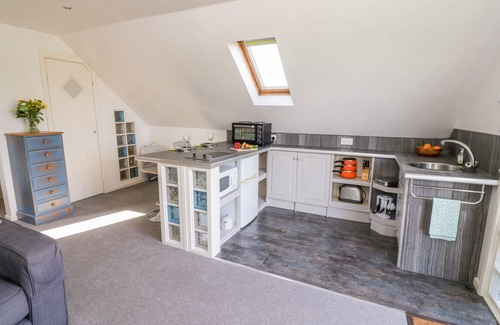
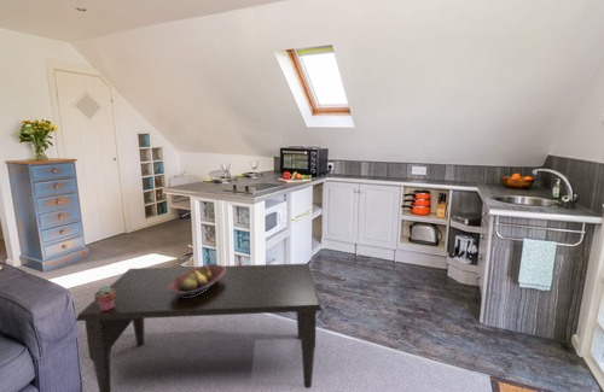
+ coffee table [74,263,324,392]
+ fruit bowl [168,263,226,298]
+ potted succulent [93,285,116,311]
